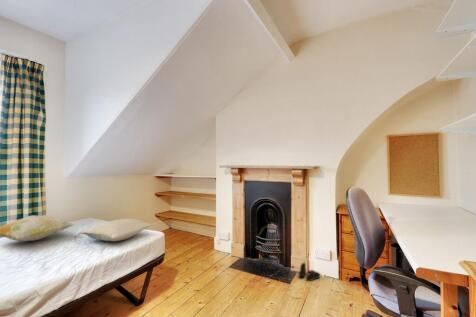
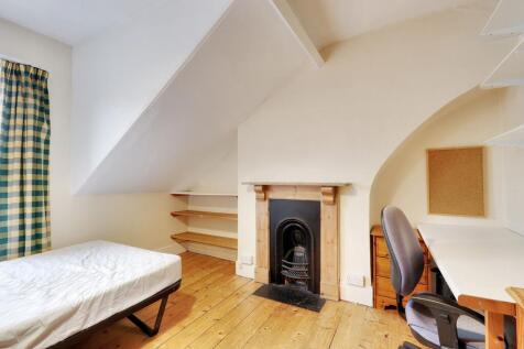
- pillow [79,218,153,242]
- boots [297,261,321,282]
- decorative pillow [0,214,75,242]
